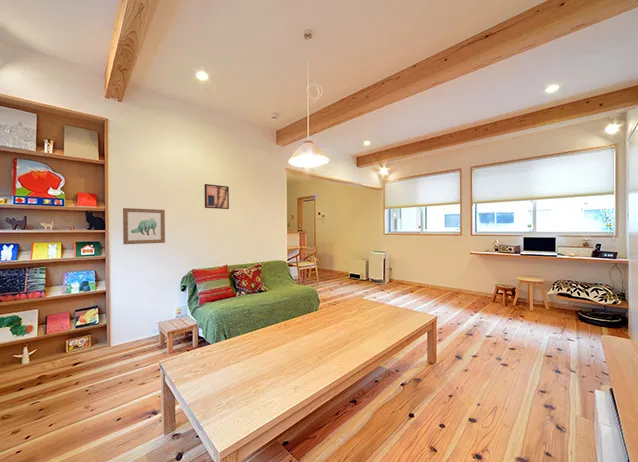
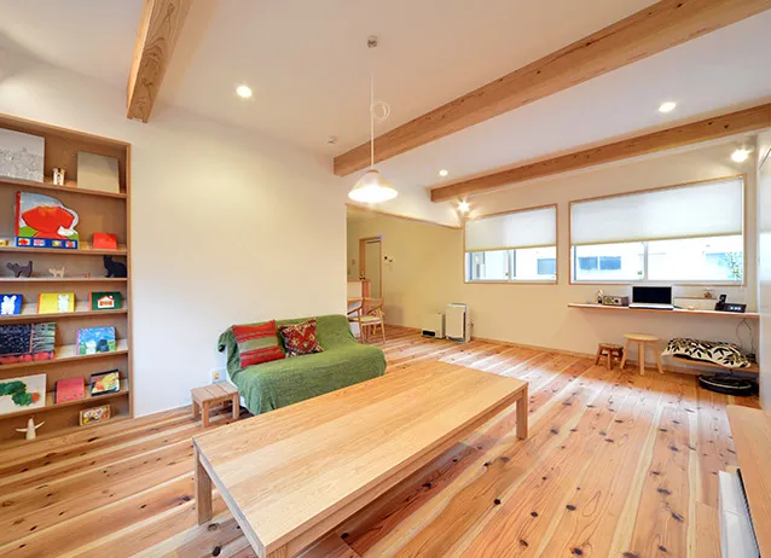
- wall art [122,207,166,245]
- wall art [203,183,230,210]
